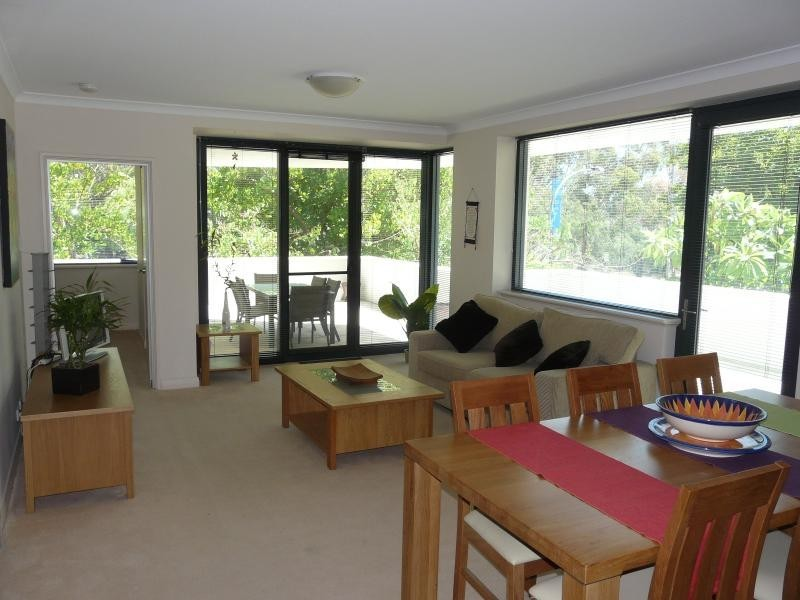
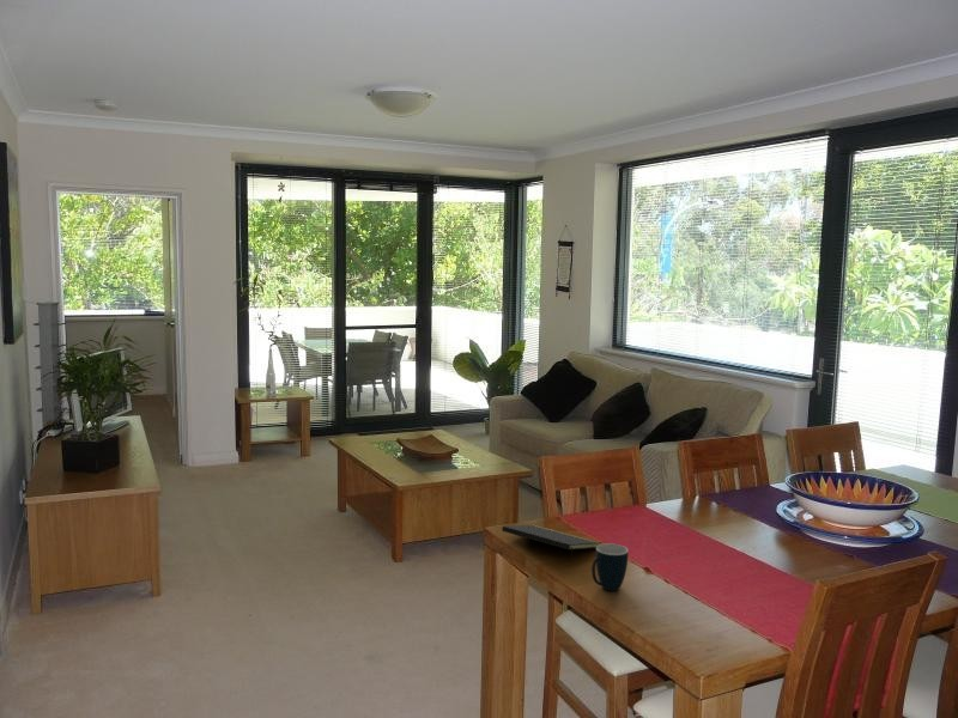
+ mug [590,542,630,592]
+ notepad [501,524,604,564]
